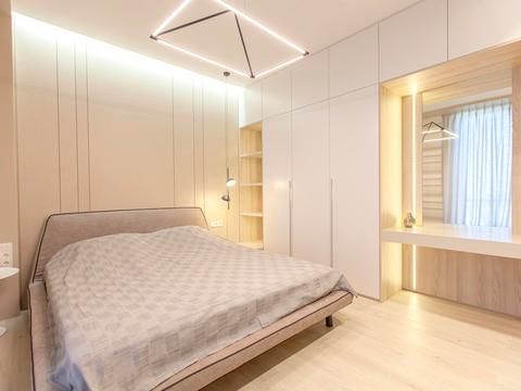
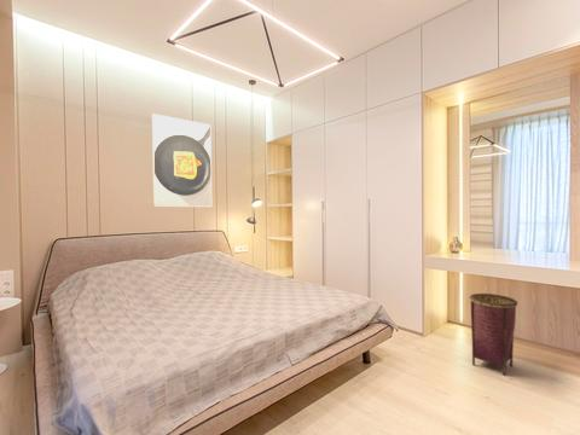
+ woven basket [468,292,518,376]
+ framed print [151,112,213,208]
